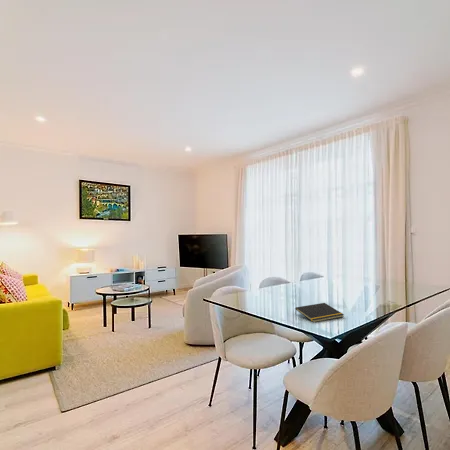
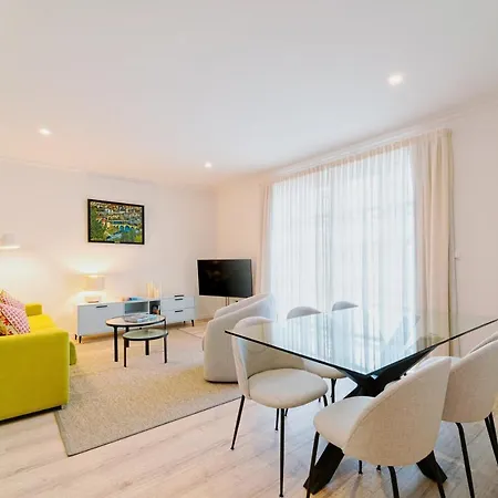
- notepad [294,302,345,323]
